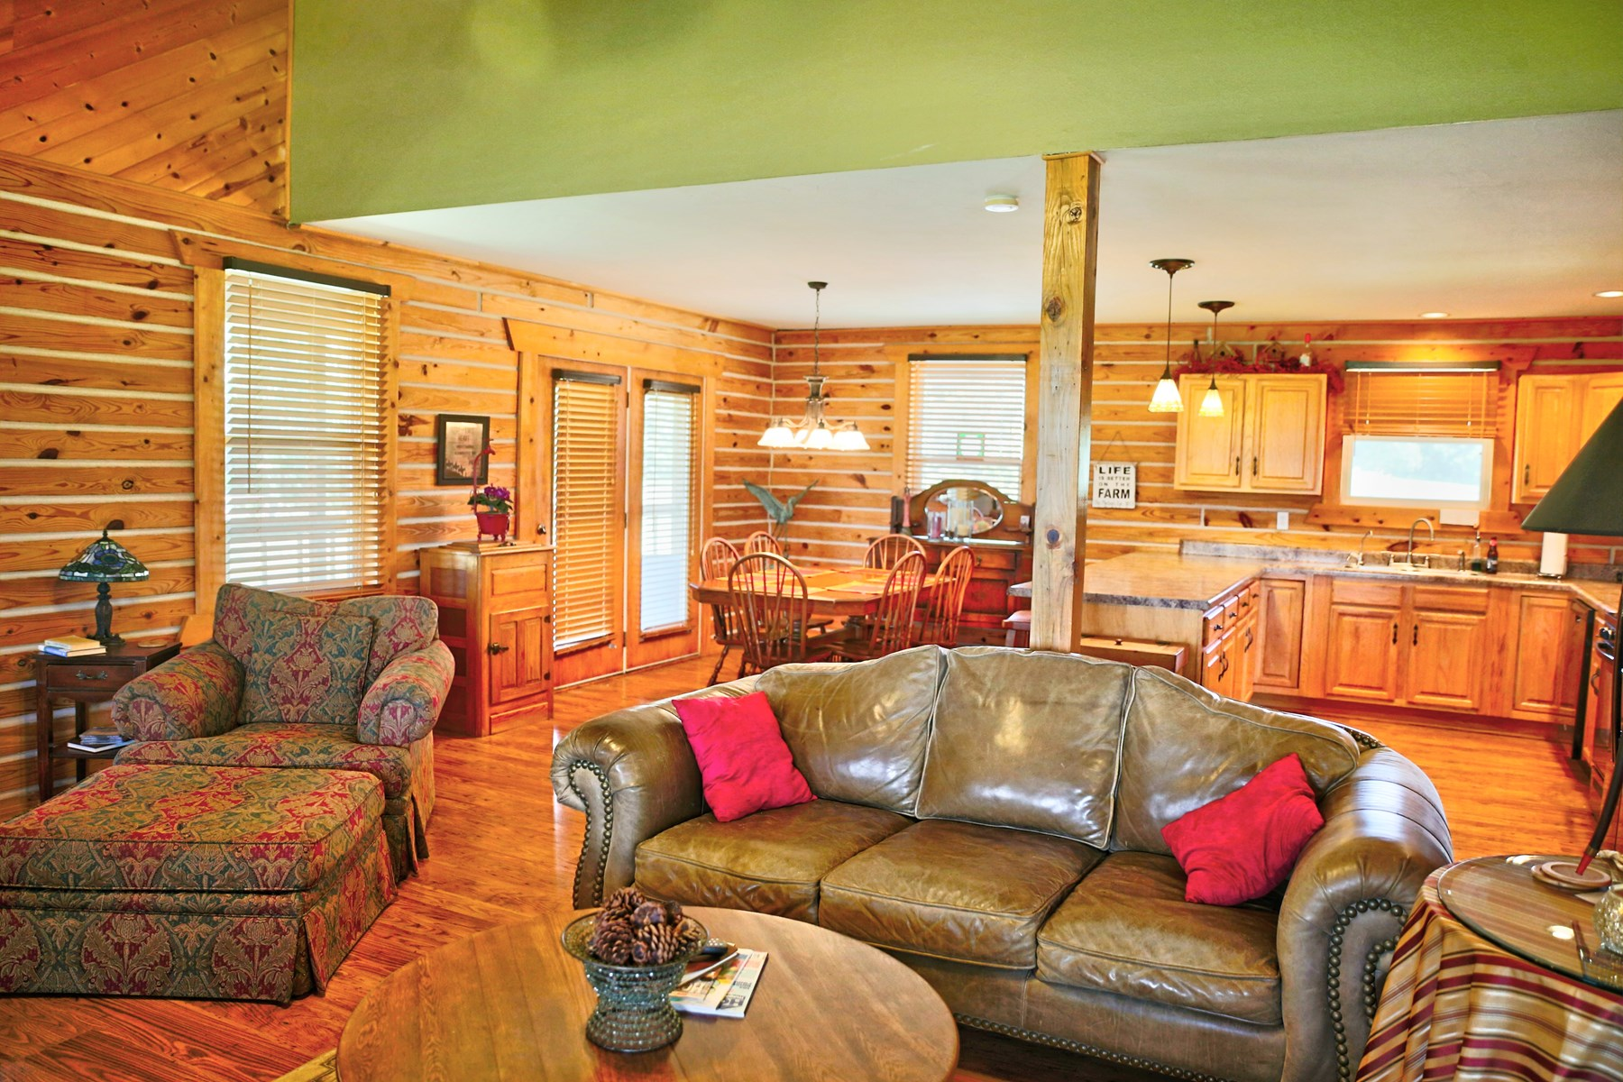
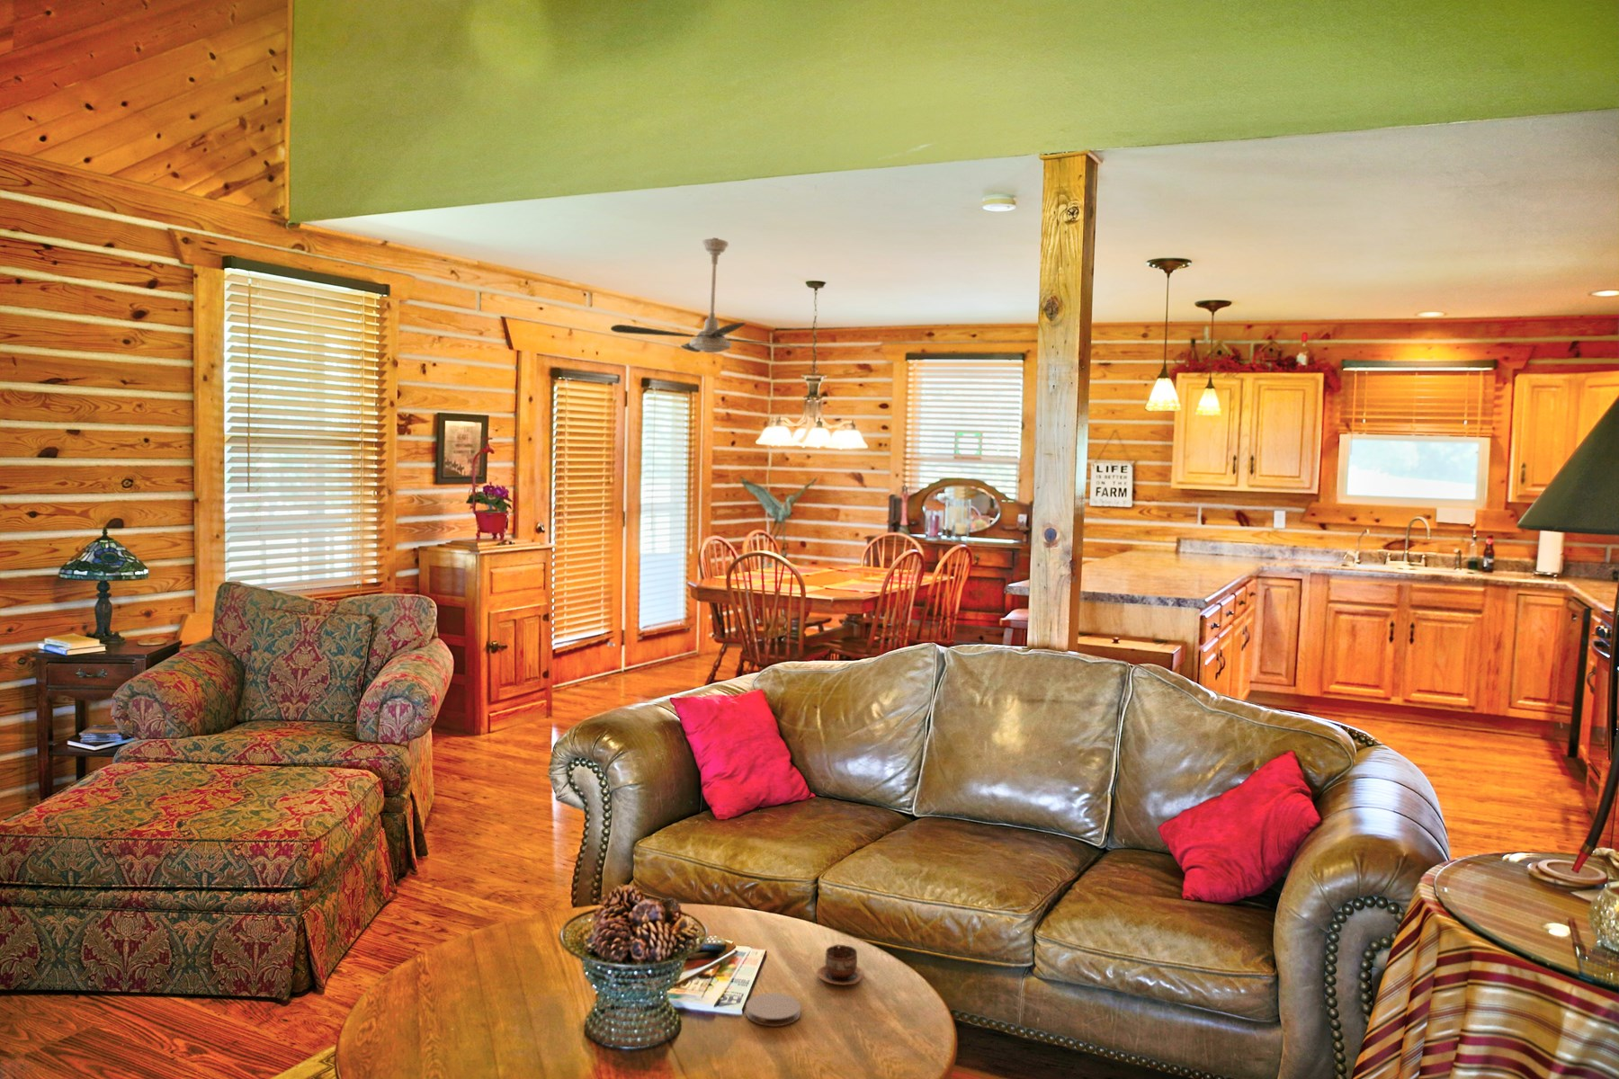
+ cup [816,943,865,986]
+ ceiling fan [610,237,807,353]
+ coaster [744,992,801,1027]
